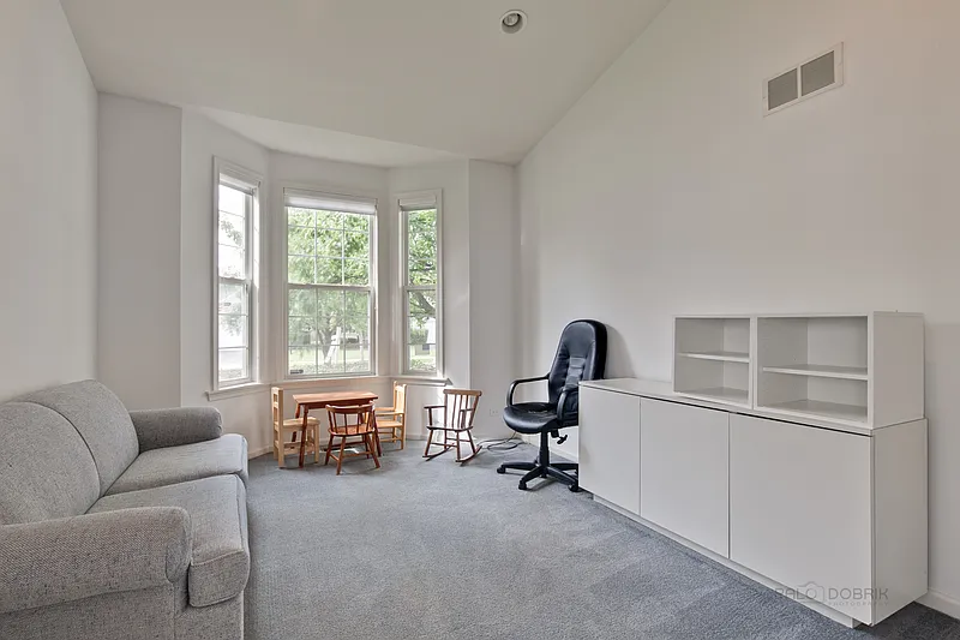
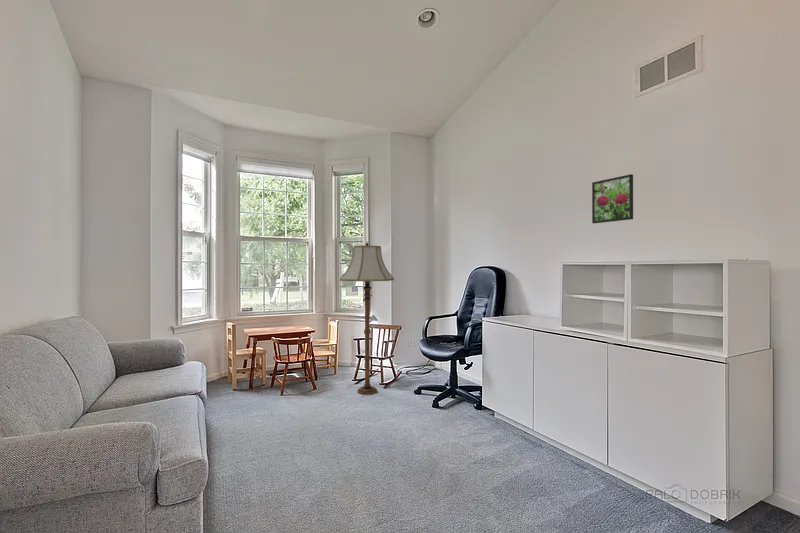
+ floor lamp [339,242,395,395]
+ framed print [591,173,634,224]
